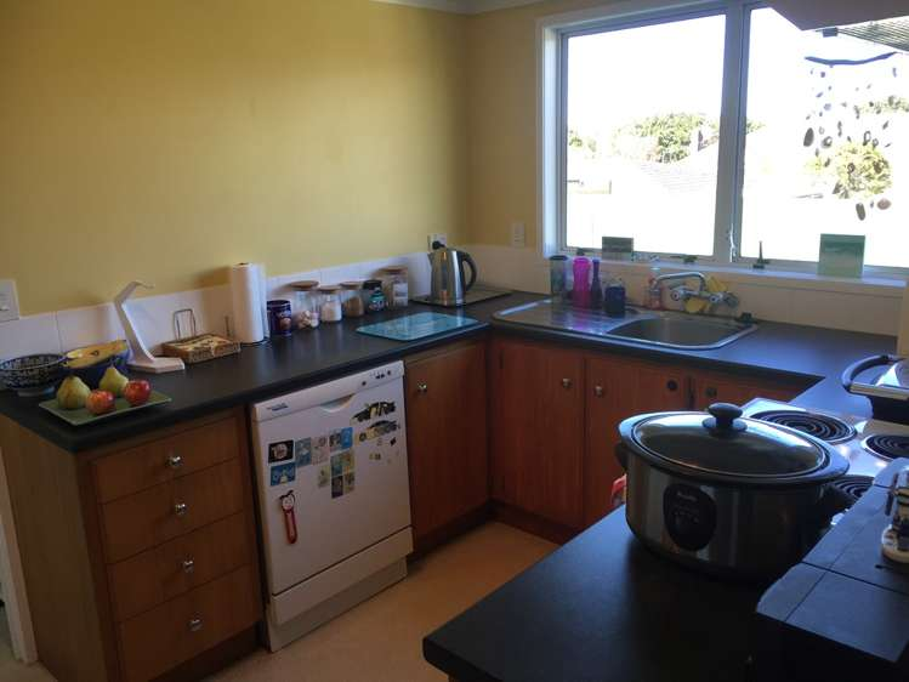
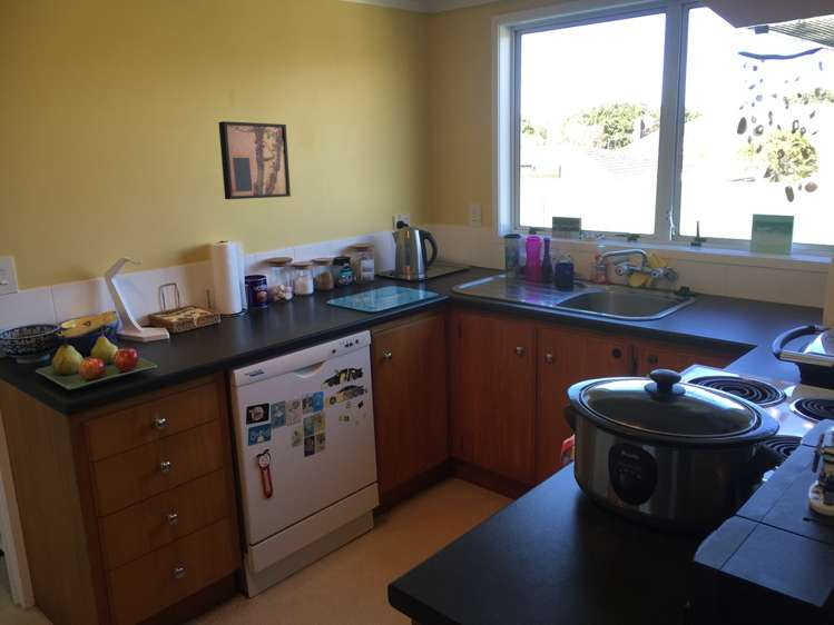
+ wall art [217,120,292,200]
